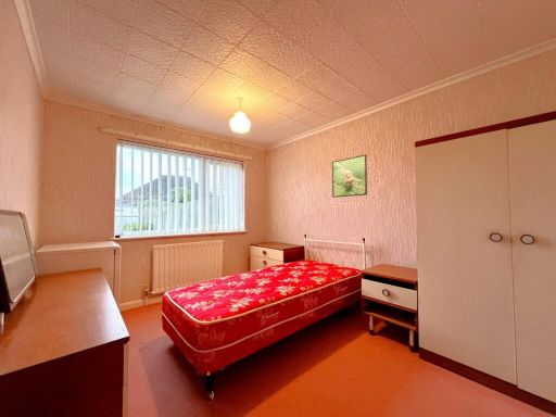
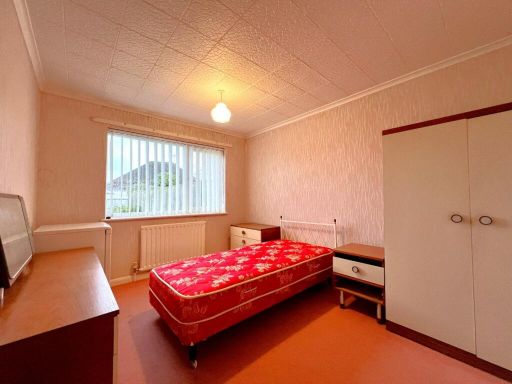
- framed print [331,153,368,199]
